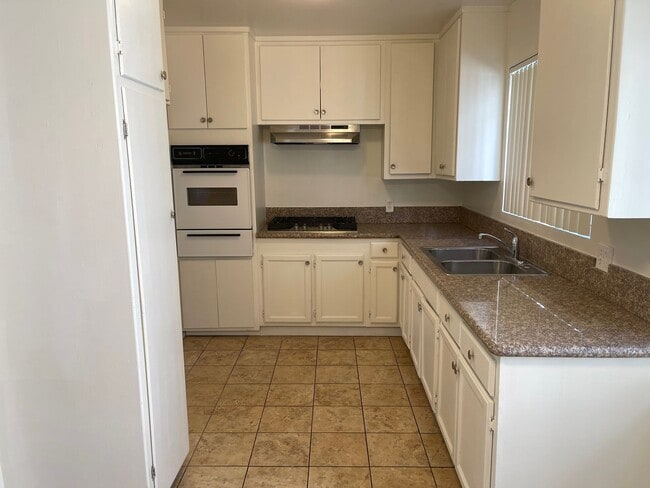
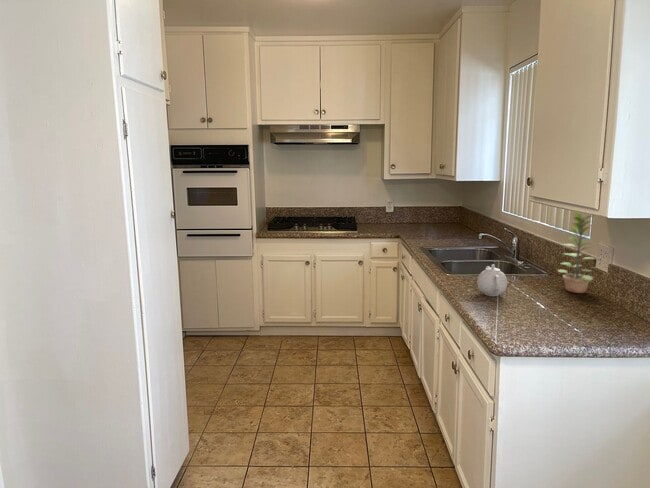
+ plant [557,211,598,294]
+ teapot [476,263,508,297]
